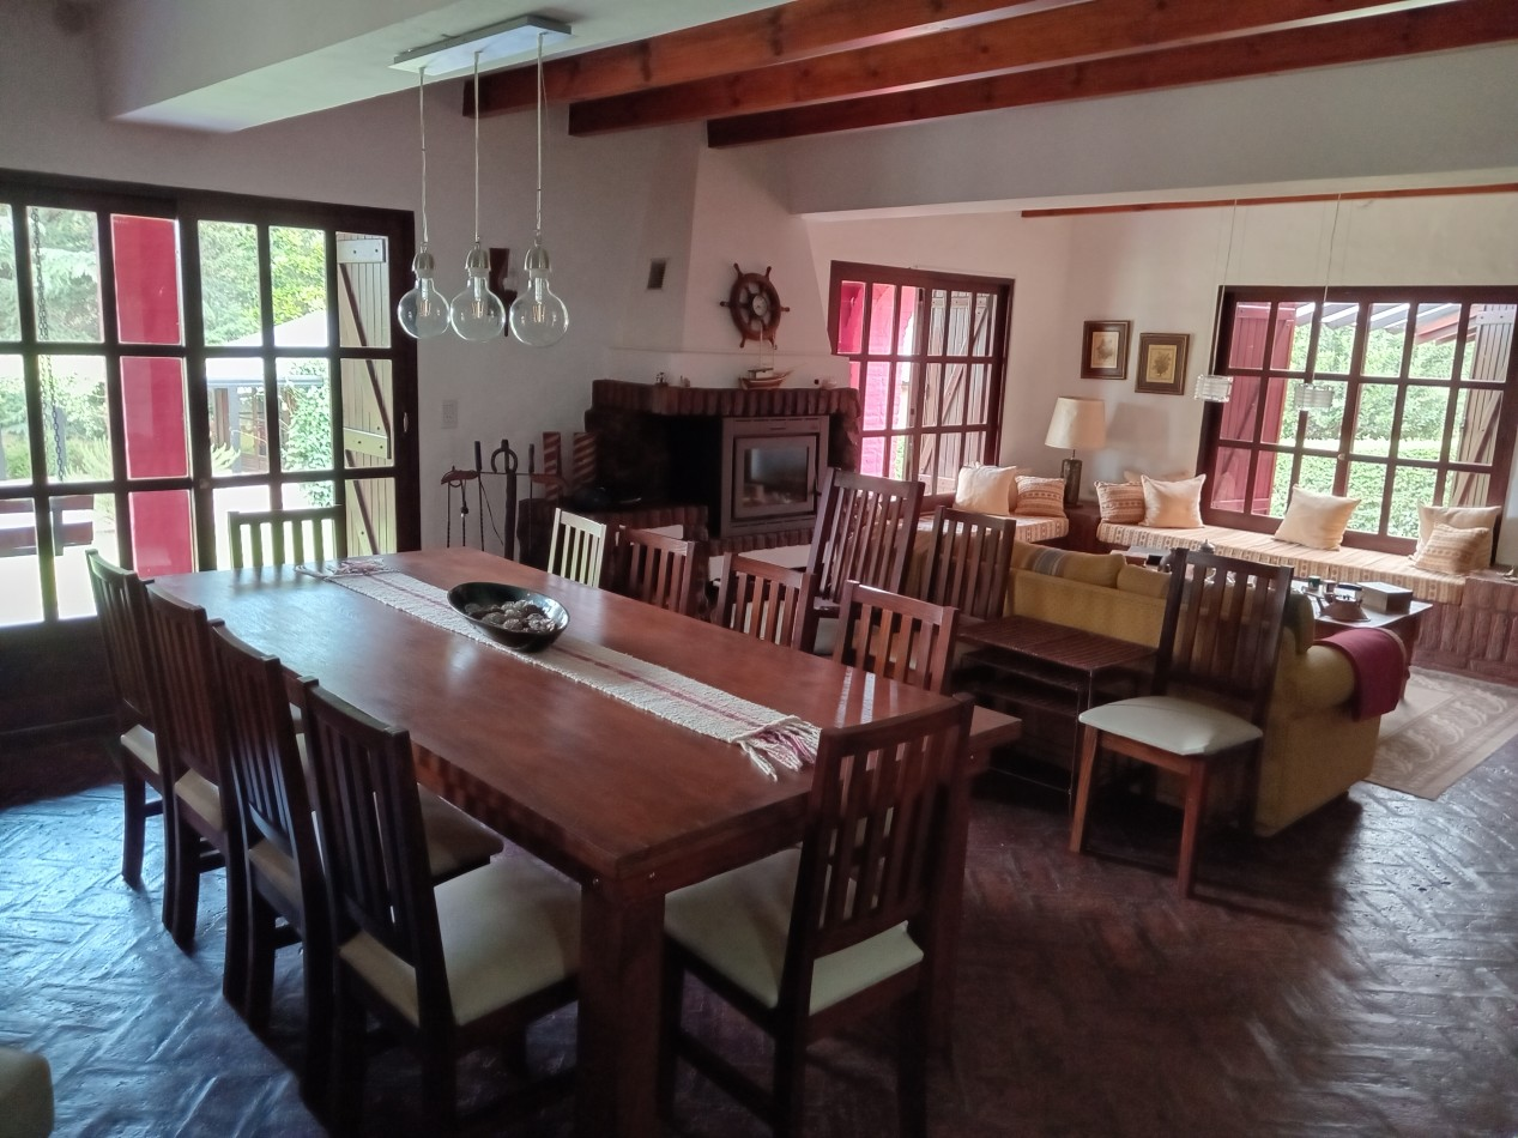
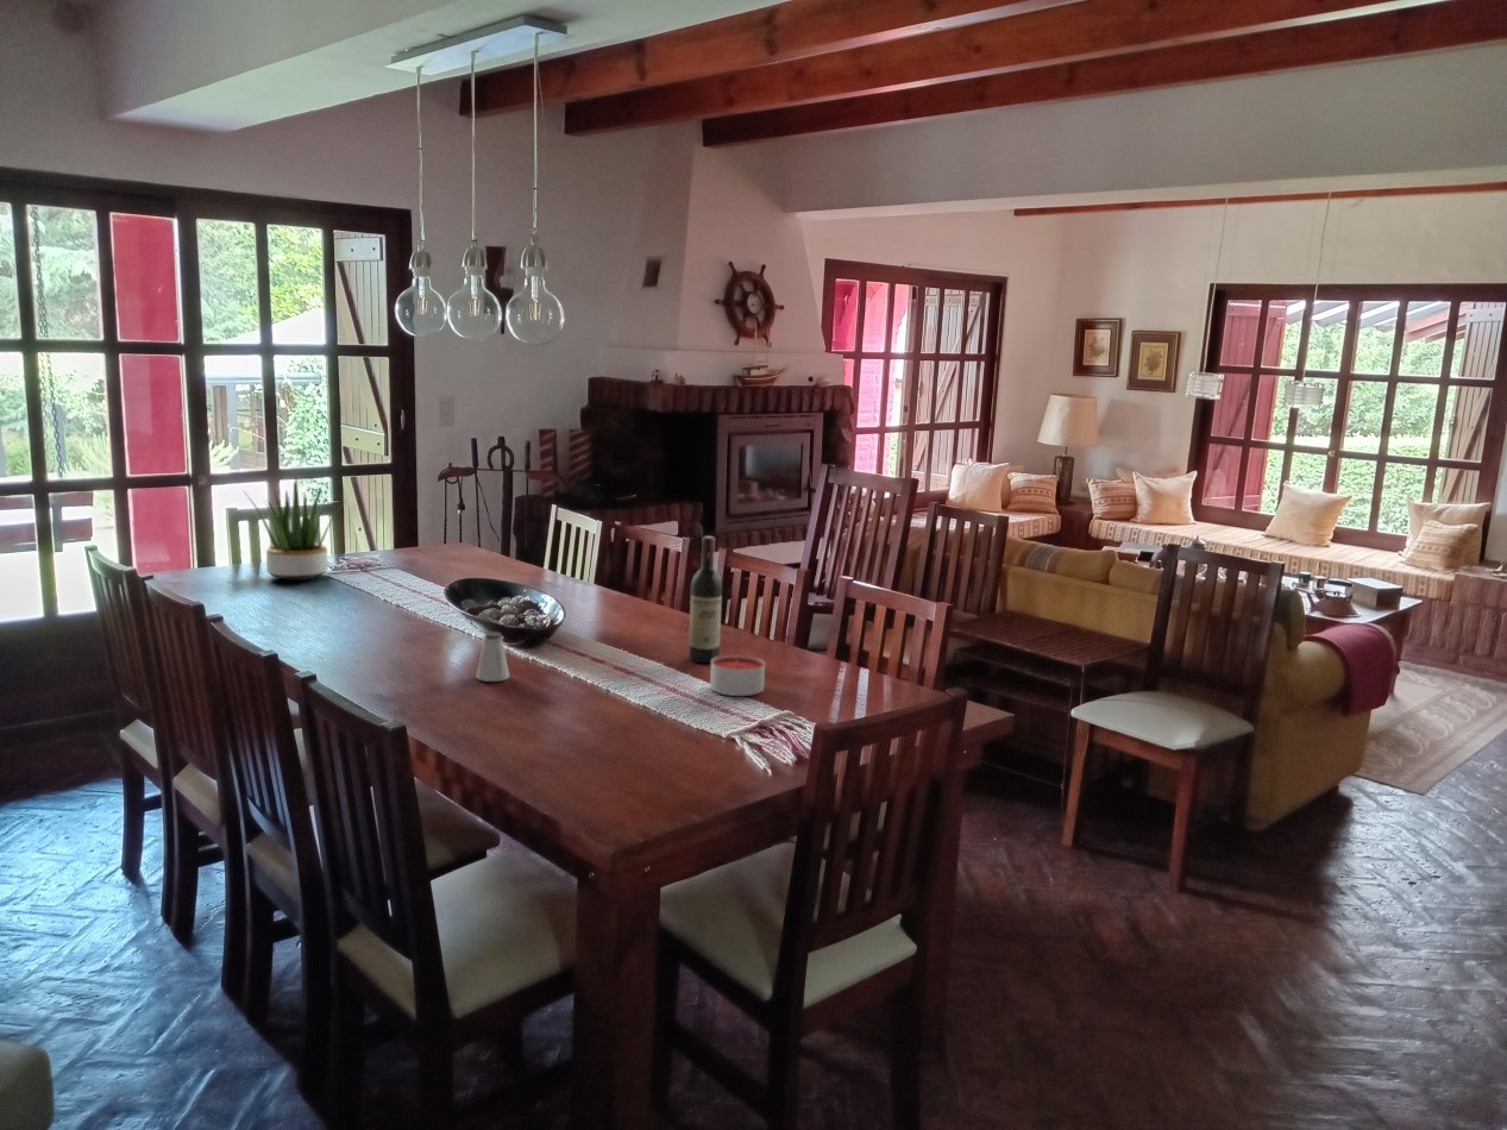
+ potted plant [241,477,350,582]
+ saltshaker [476,630,510,683]
+ candle [709,654,766,697]
+ wine bottle [687,535,723,664]
